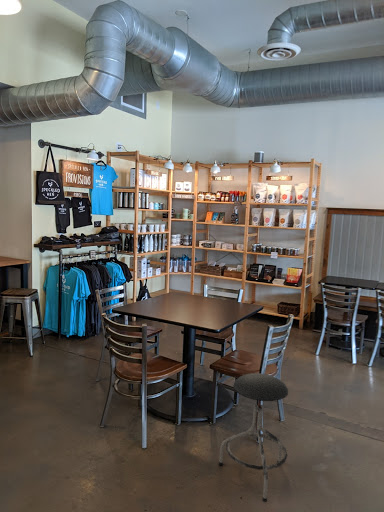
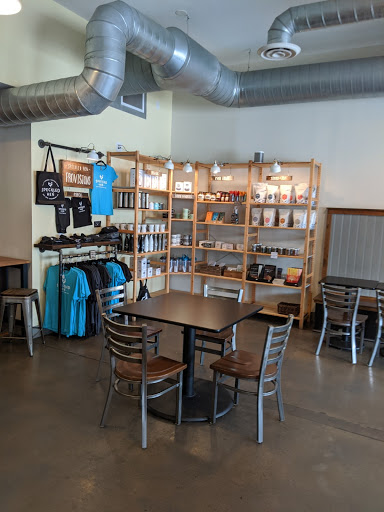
- stool [218,372,289,503]
